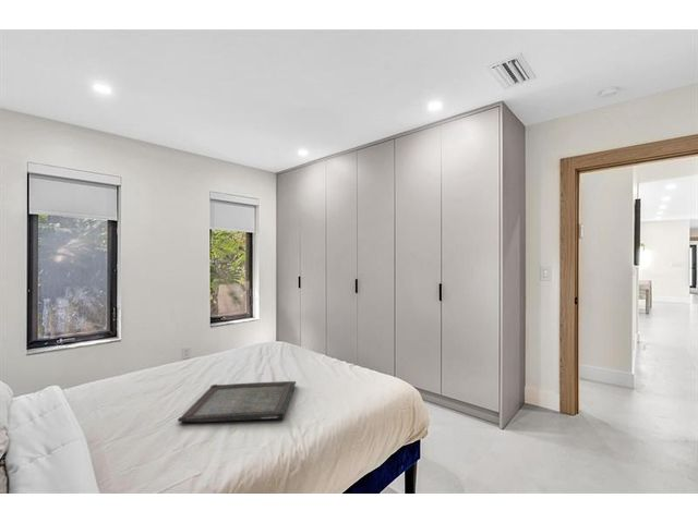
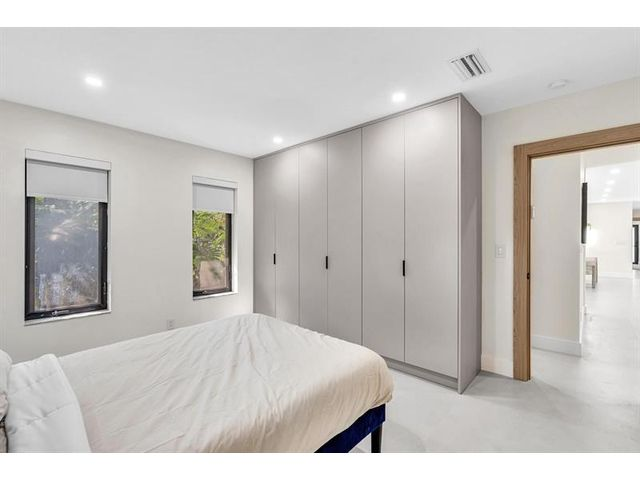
- serving tray [177,380,297,423]
